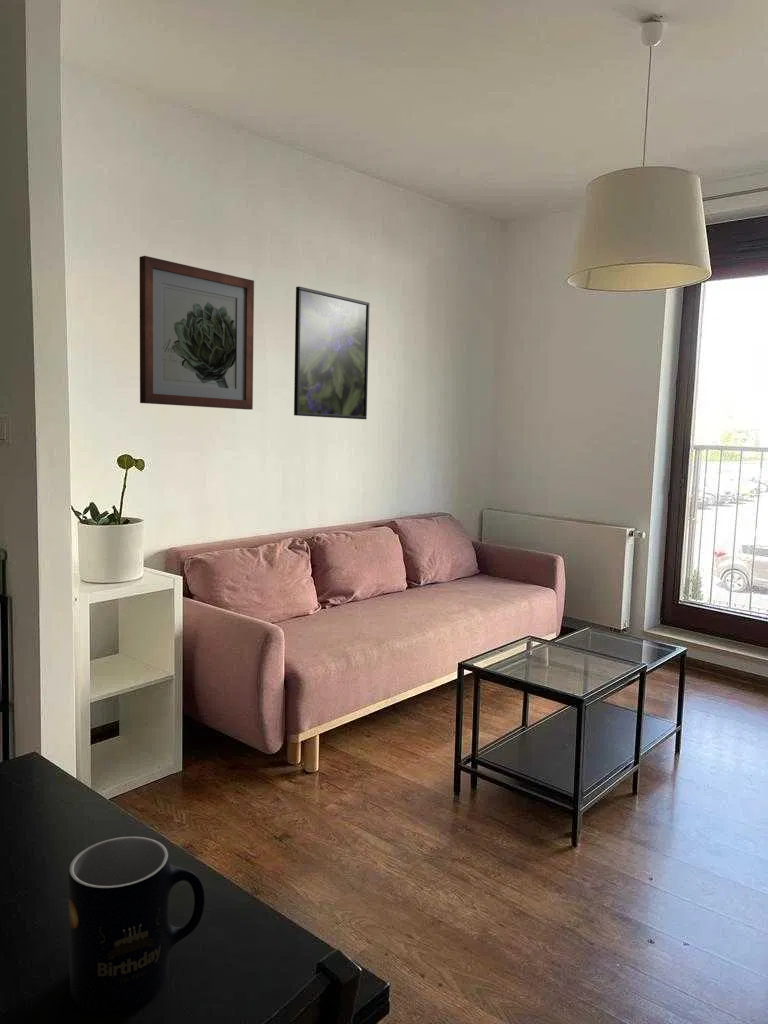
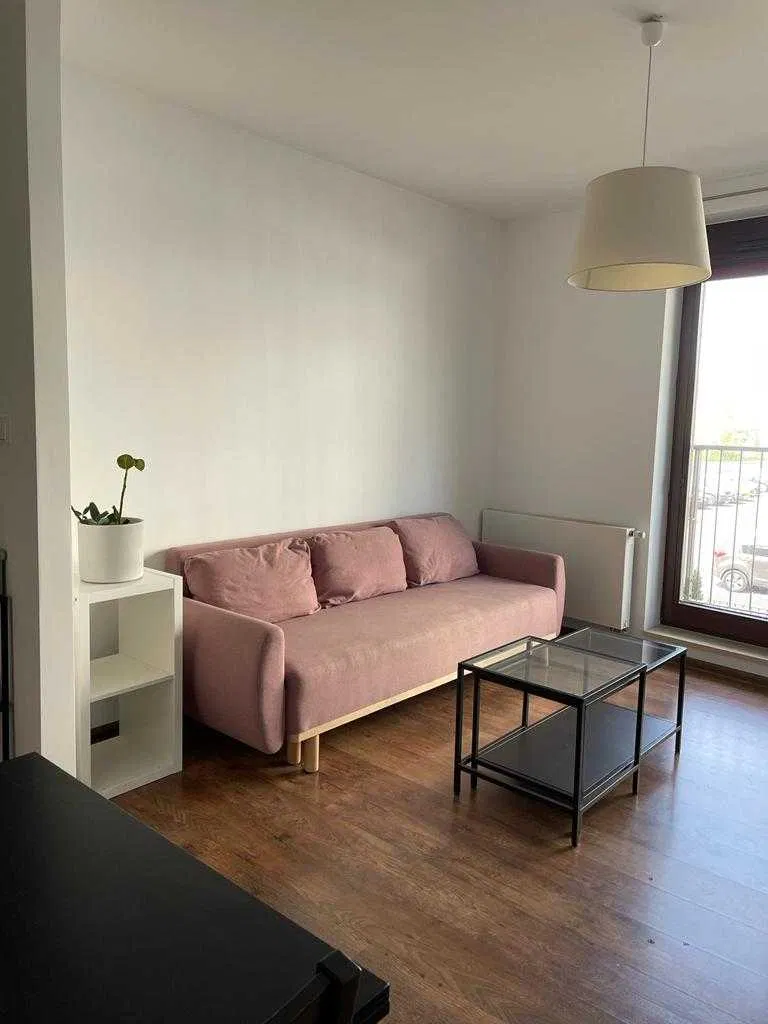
- wall art [139,255,255,411]
- mug [68,836,206,1014]
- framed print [293,286,371,420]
